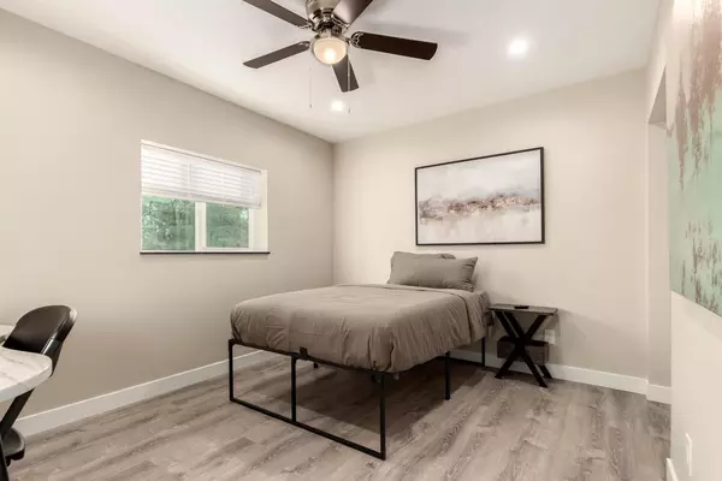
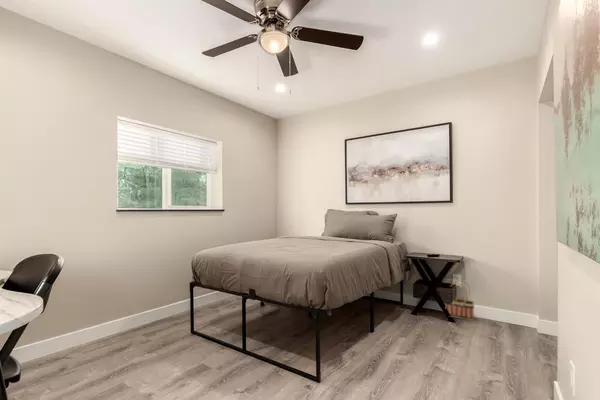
+ basket [444,279,476,321]
